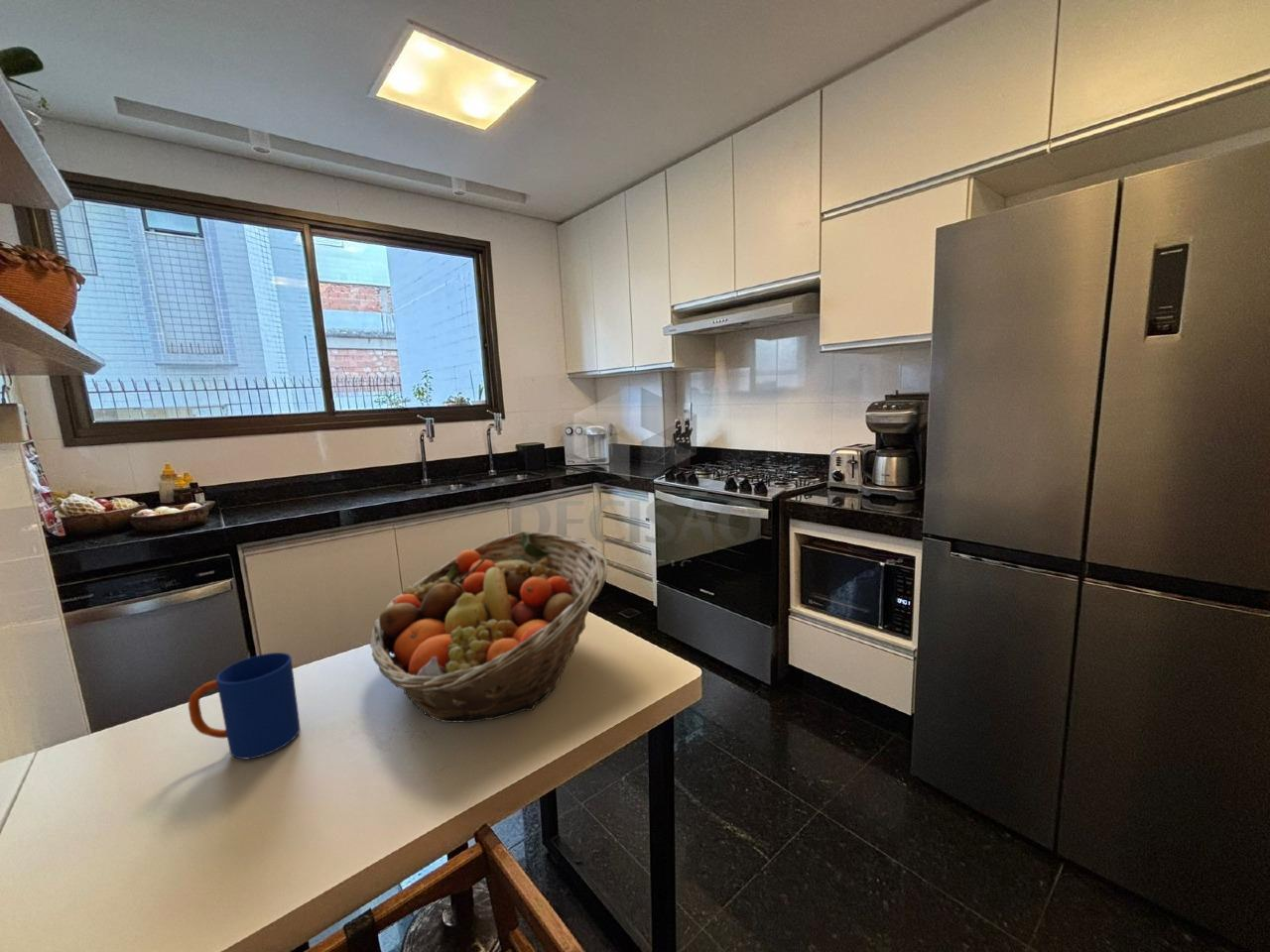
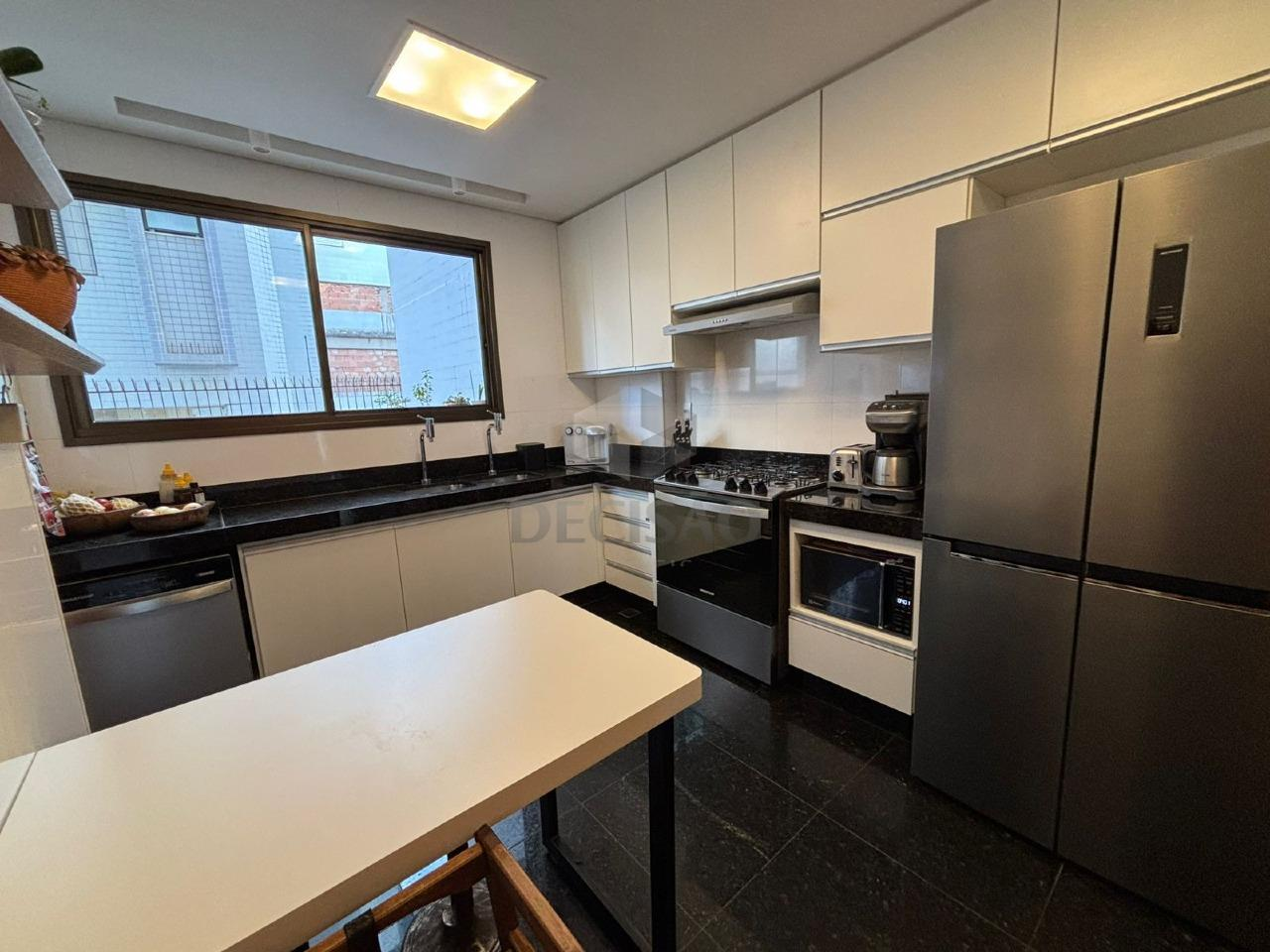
- mug [188,652,302,760]
- fruit basket [369,531,608,724]
